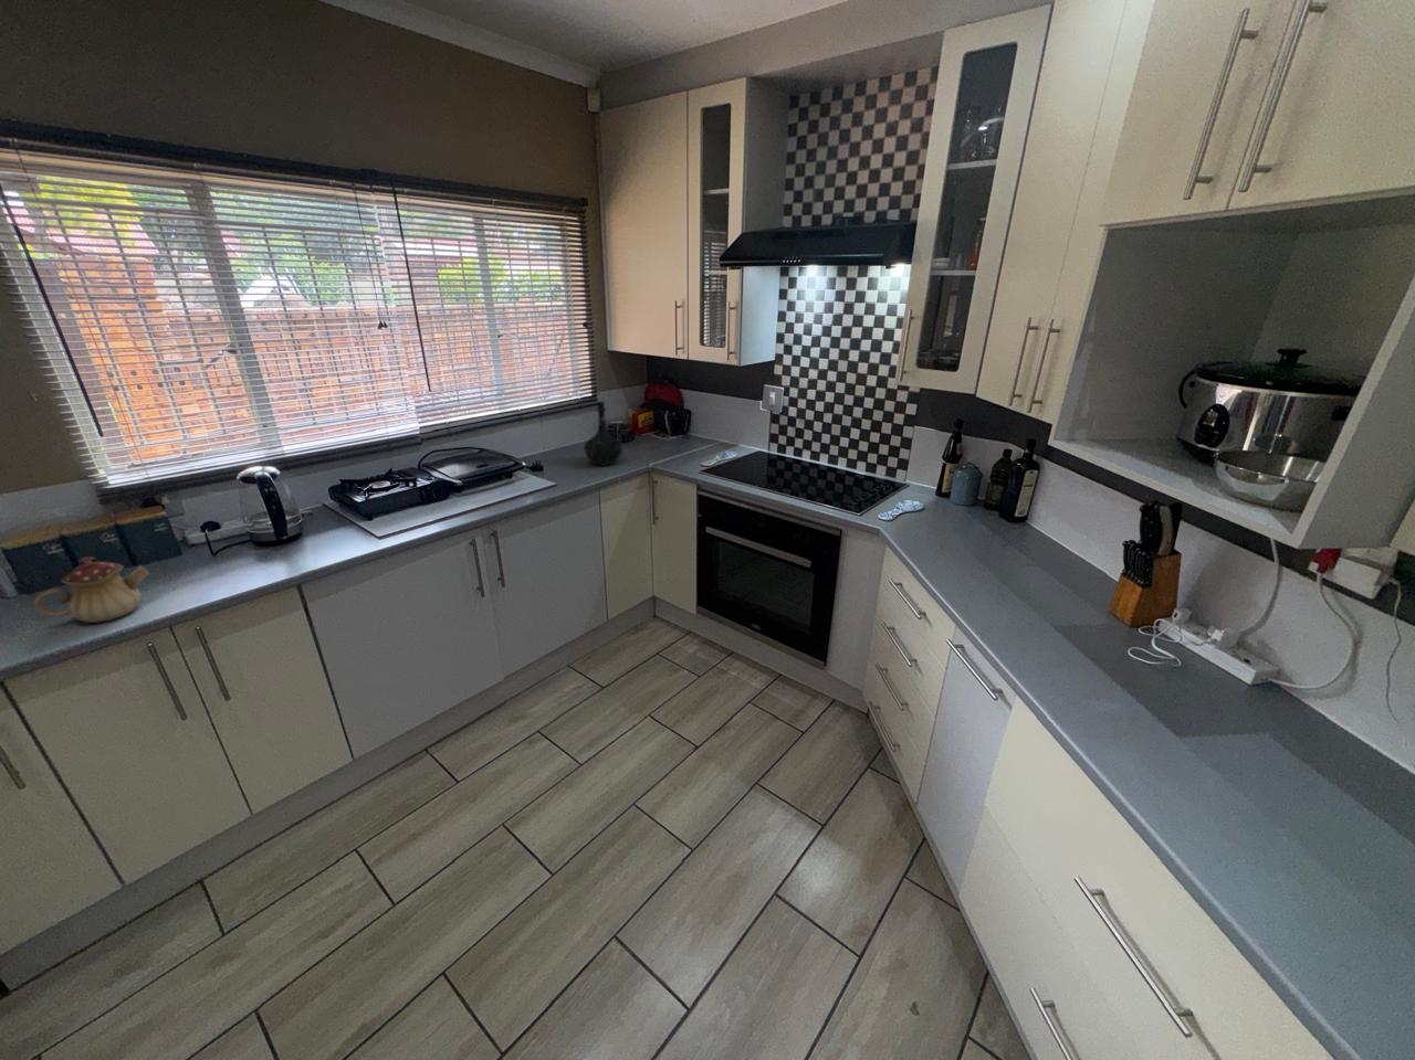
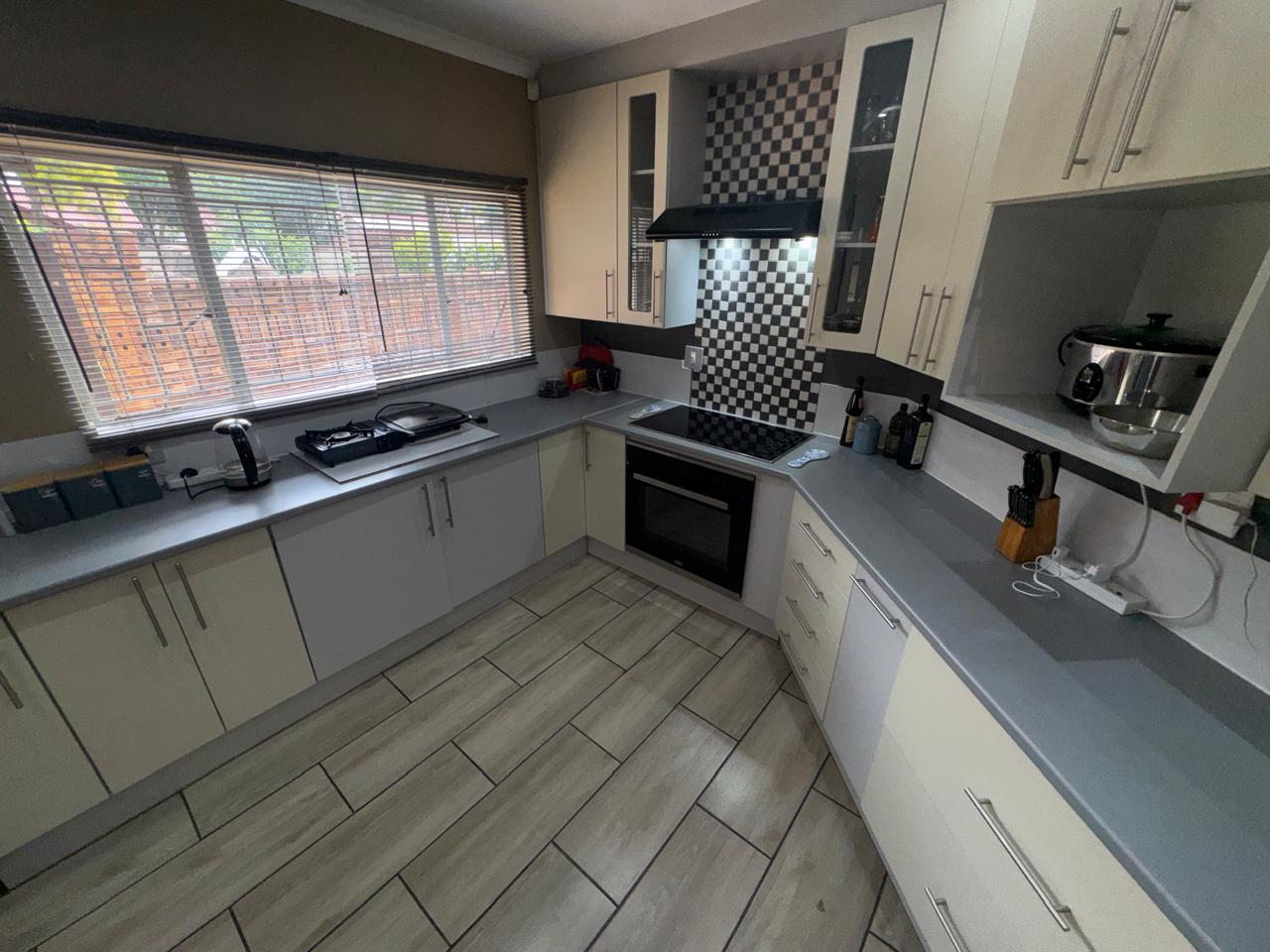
- bottle [583,401,624,467]
- teapot [32,556,150,624]
